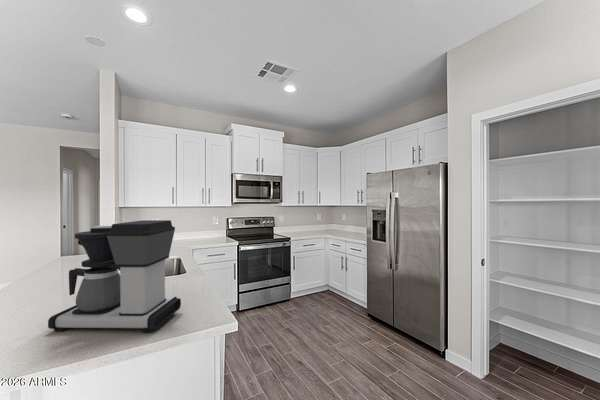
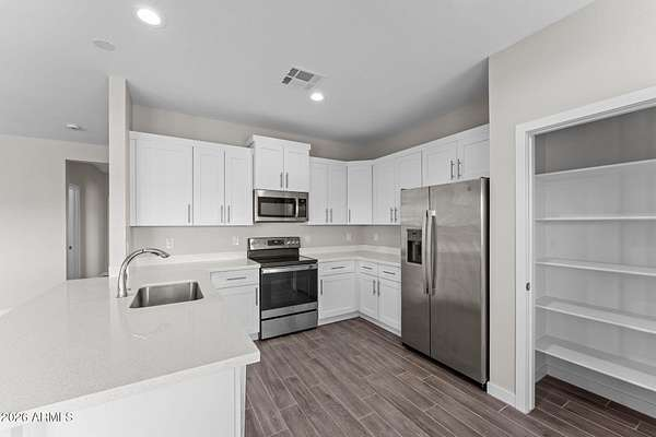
- coffee maker [47,219,182,334]
